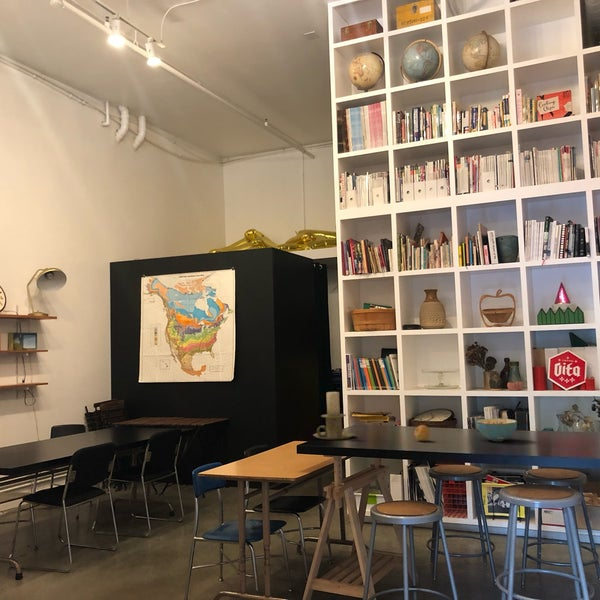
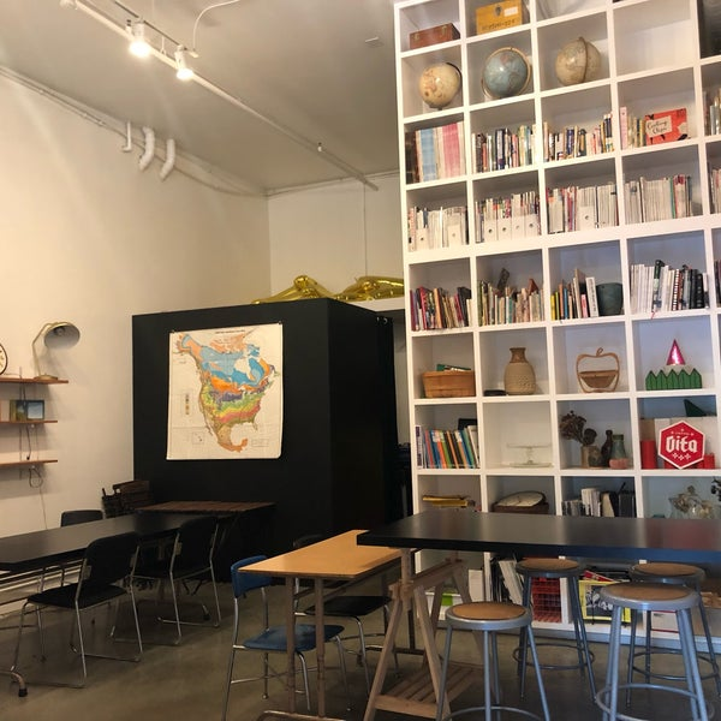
- candle holder [312,391,357,441]
- cereal bowl [476,418,518,442]
- fruit [413,424,431,442]
